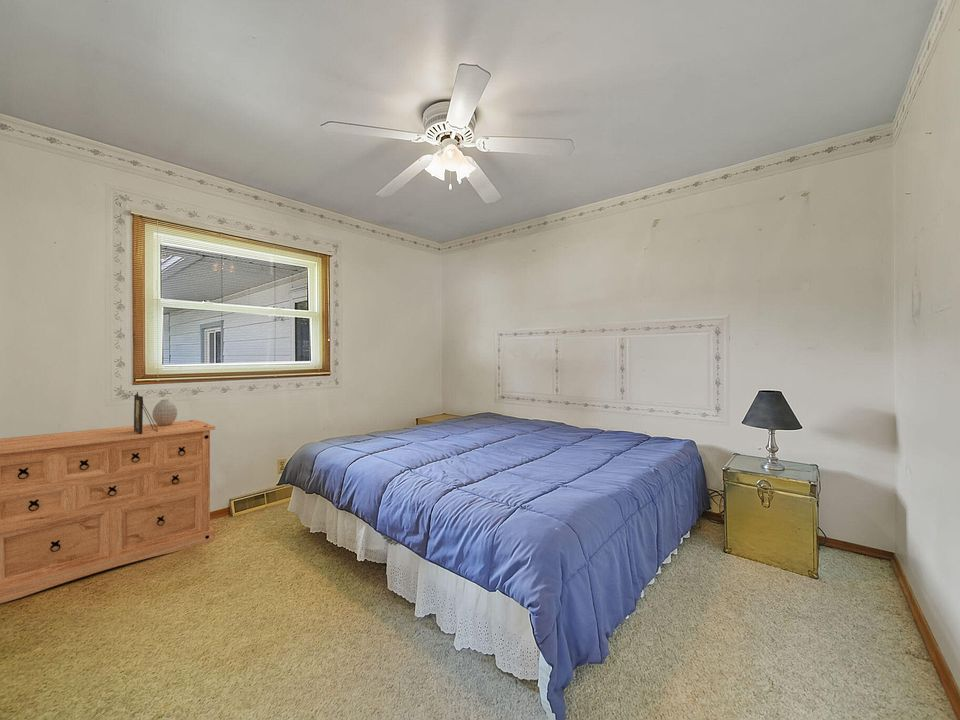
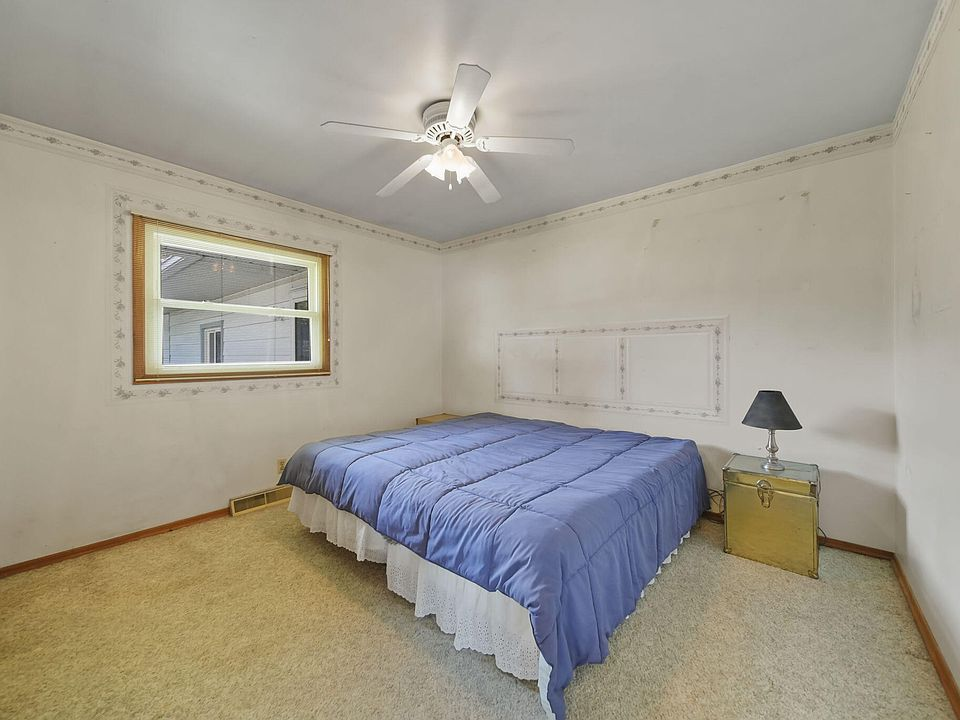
- photo frame [133,391,158,434]
- vase [151,398,178,426]
- dresser [0,419,216,604]
